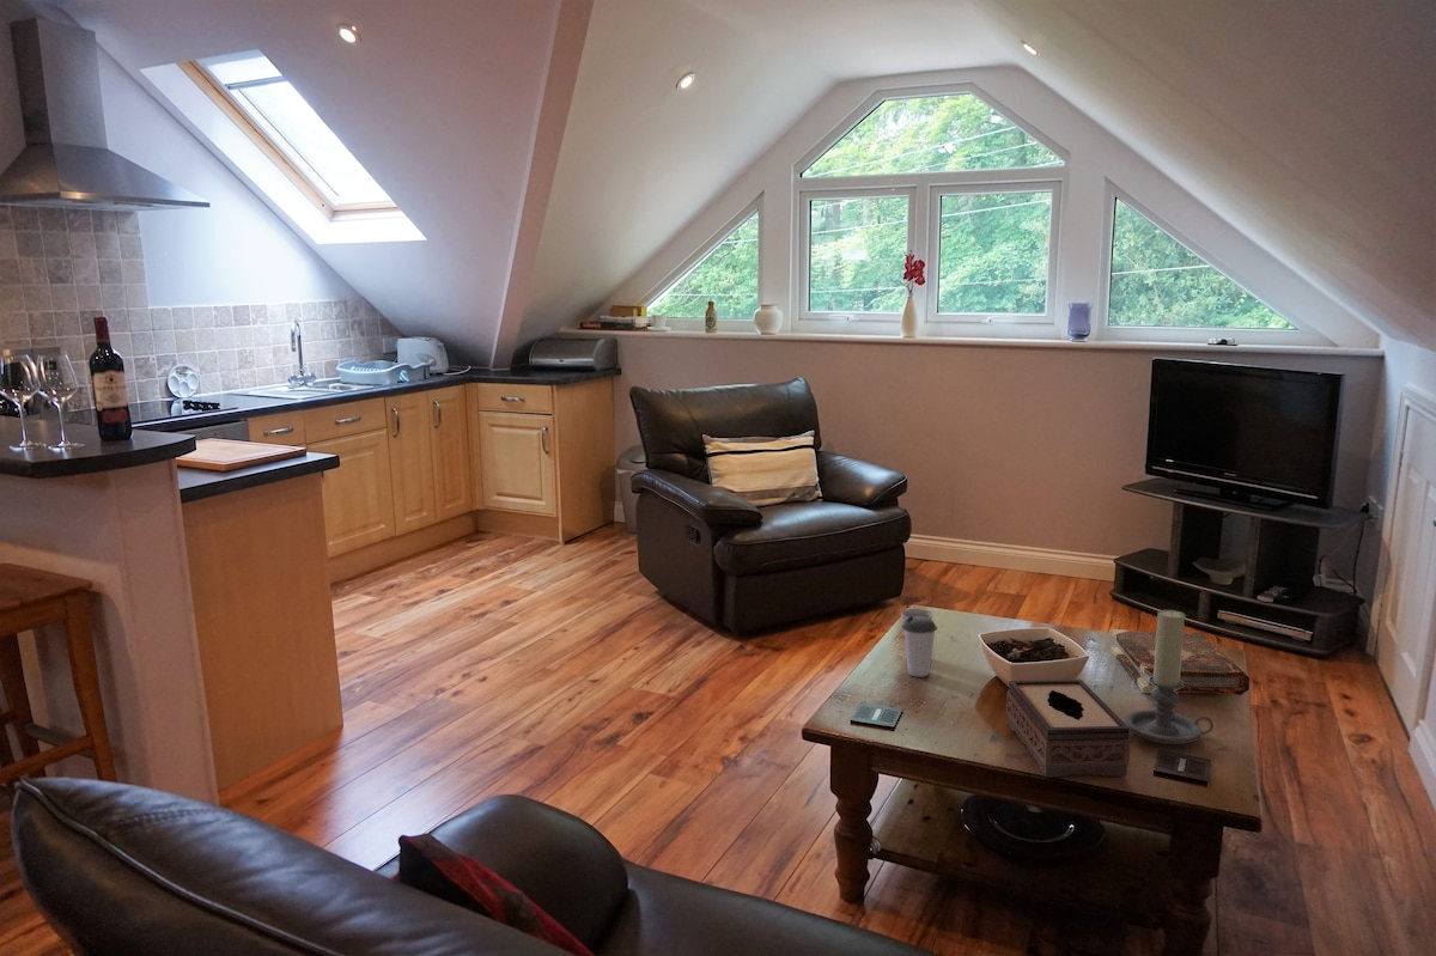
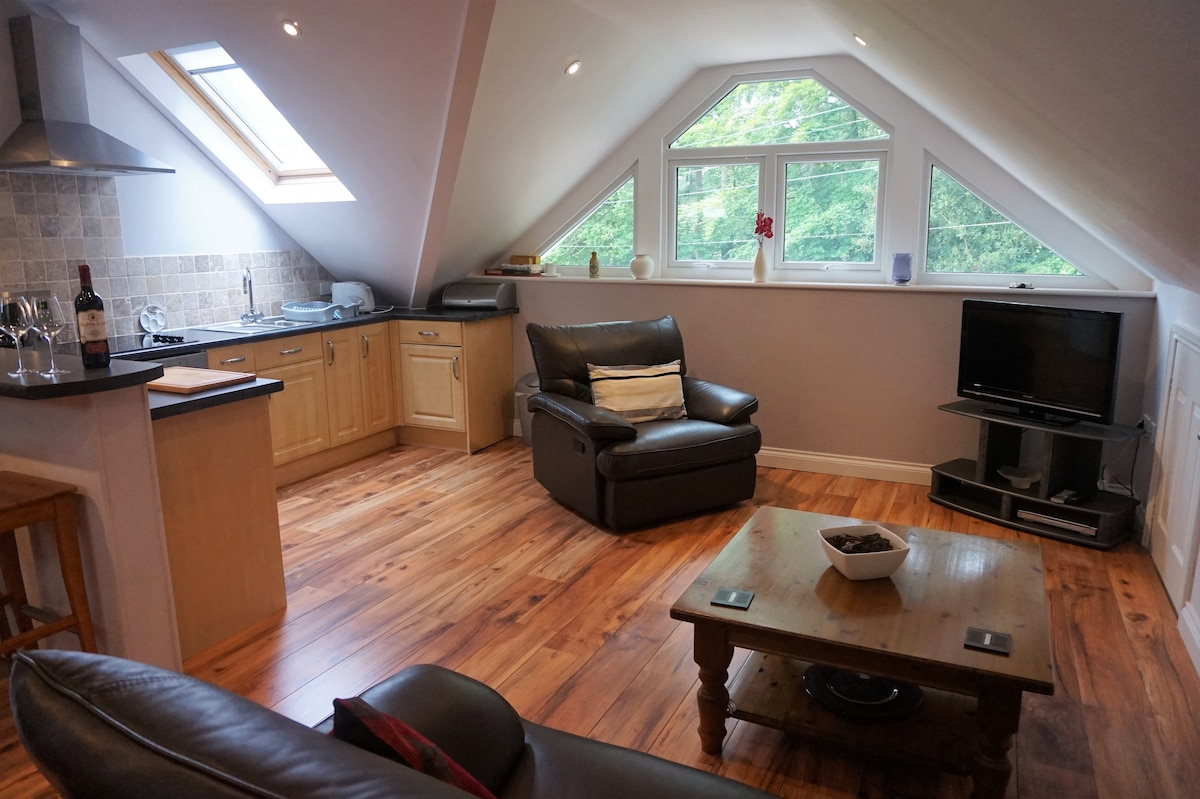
- book [1111,628,1251,696]
- candle holder [1124,609,1215,745]
- cup [900,608,938,678]
- tissue box [1005,678,1132,779]
